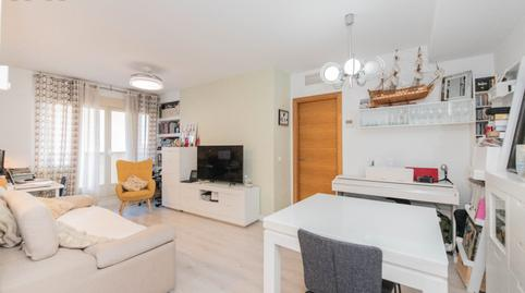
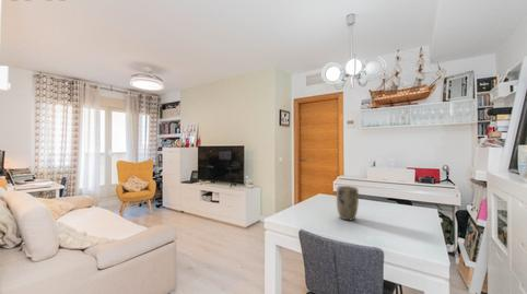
+ plant pot [336,185,360,221]
